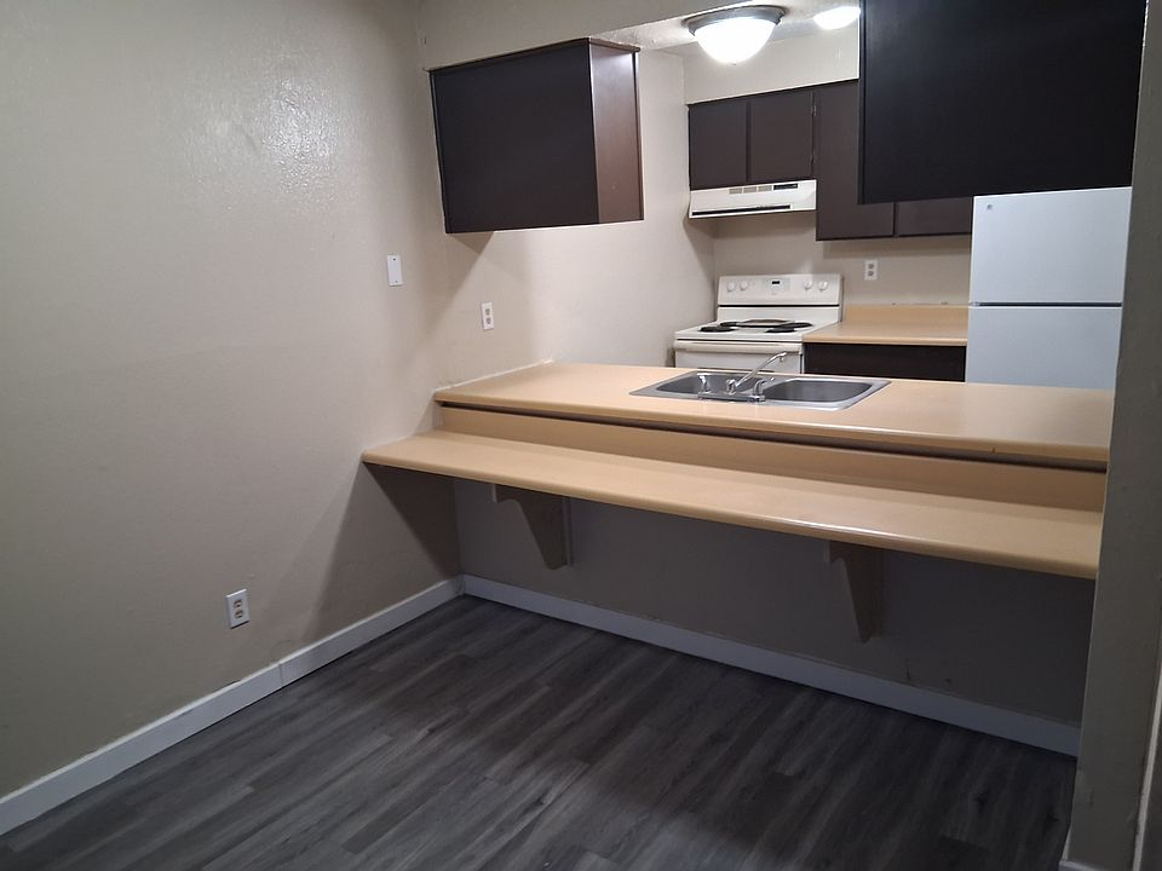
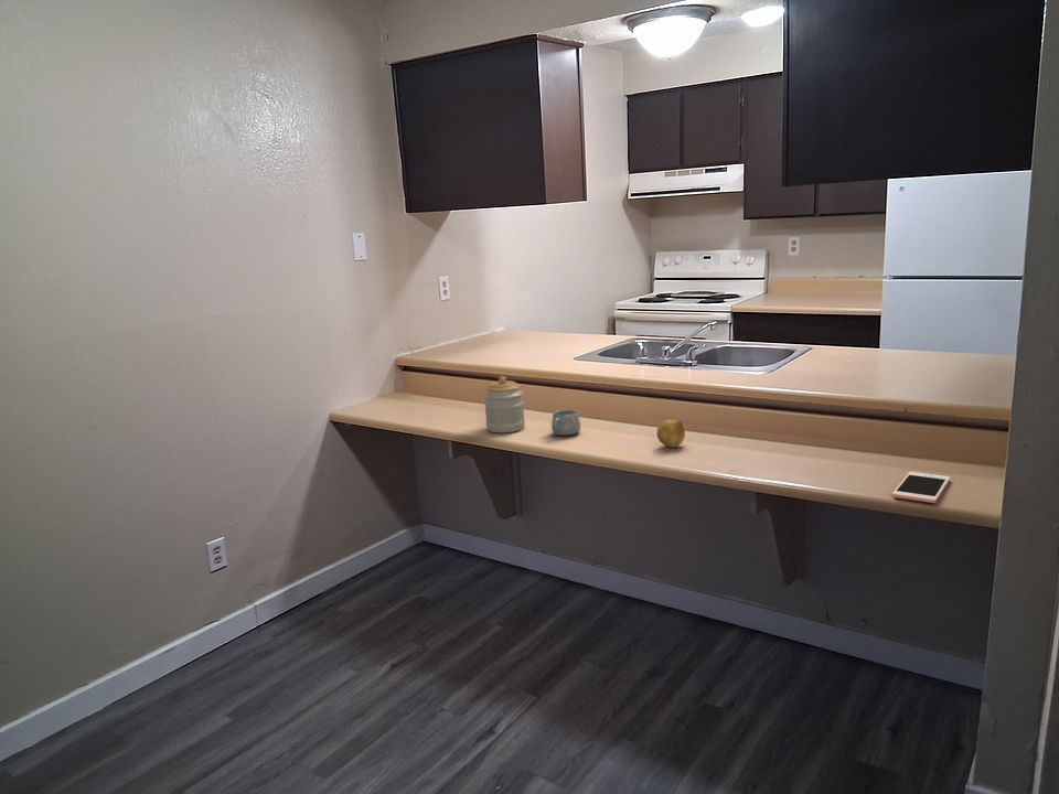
+ cell phone [891,471,951,504]
+ mug [550,409,581,437]
+ fruit [656,418,686,449]
+ jar [483,375,526,433]
